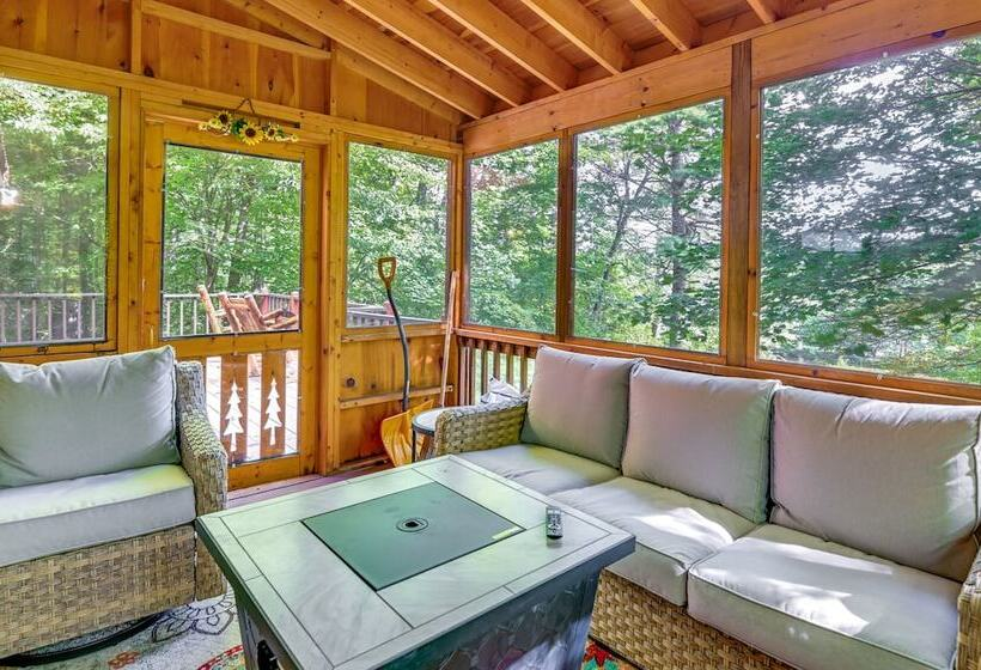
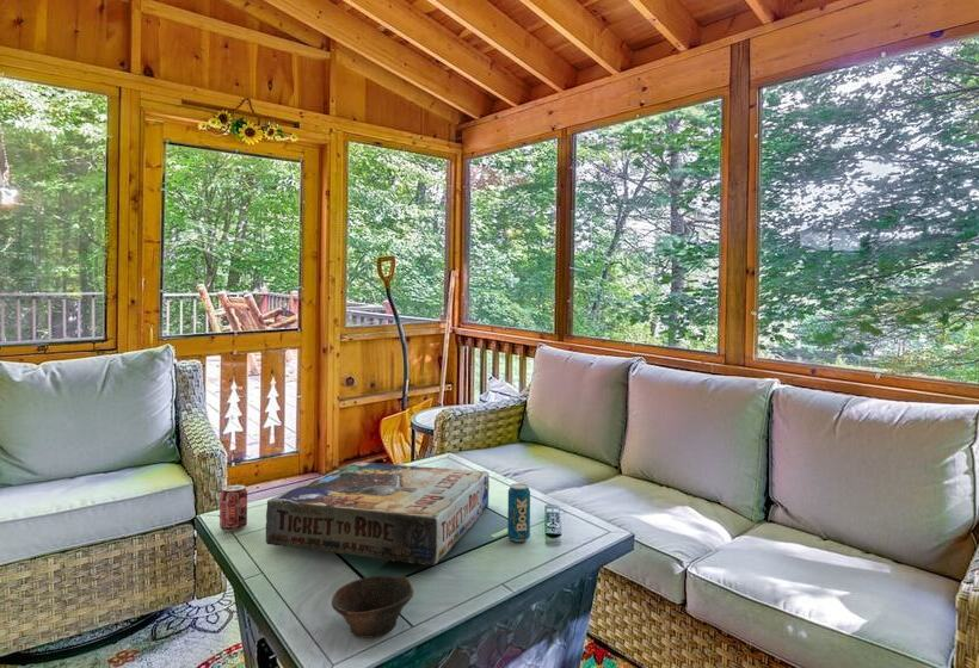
+ board game [265,460,491,565]
+ beverage can [218,484,248,533]
+ bowl [331,575,414,639]
+ beverage can [506,482,531,543]
